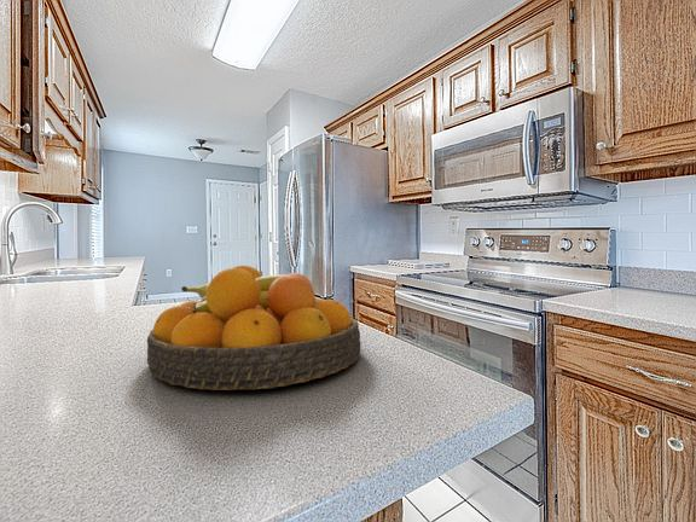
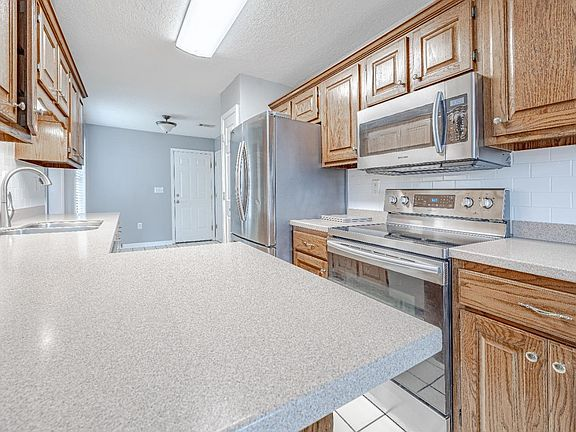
- fruit bowl [146,265,361,392]
